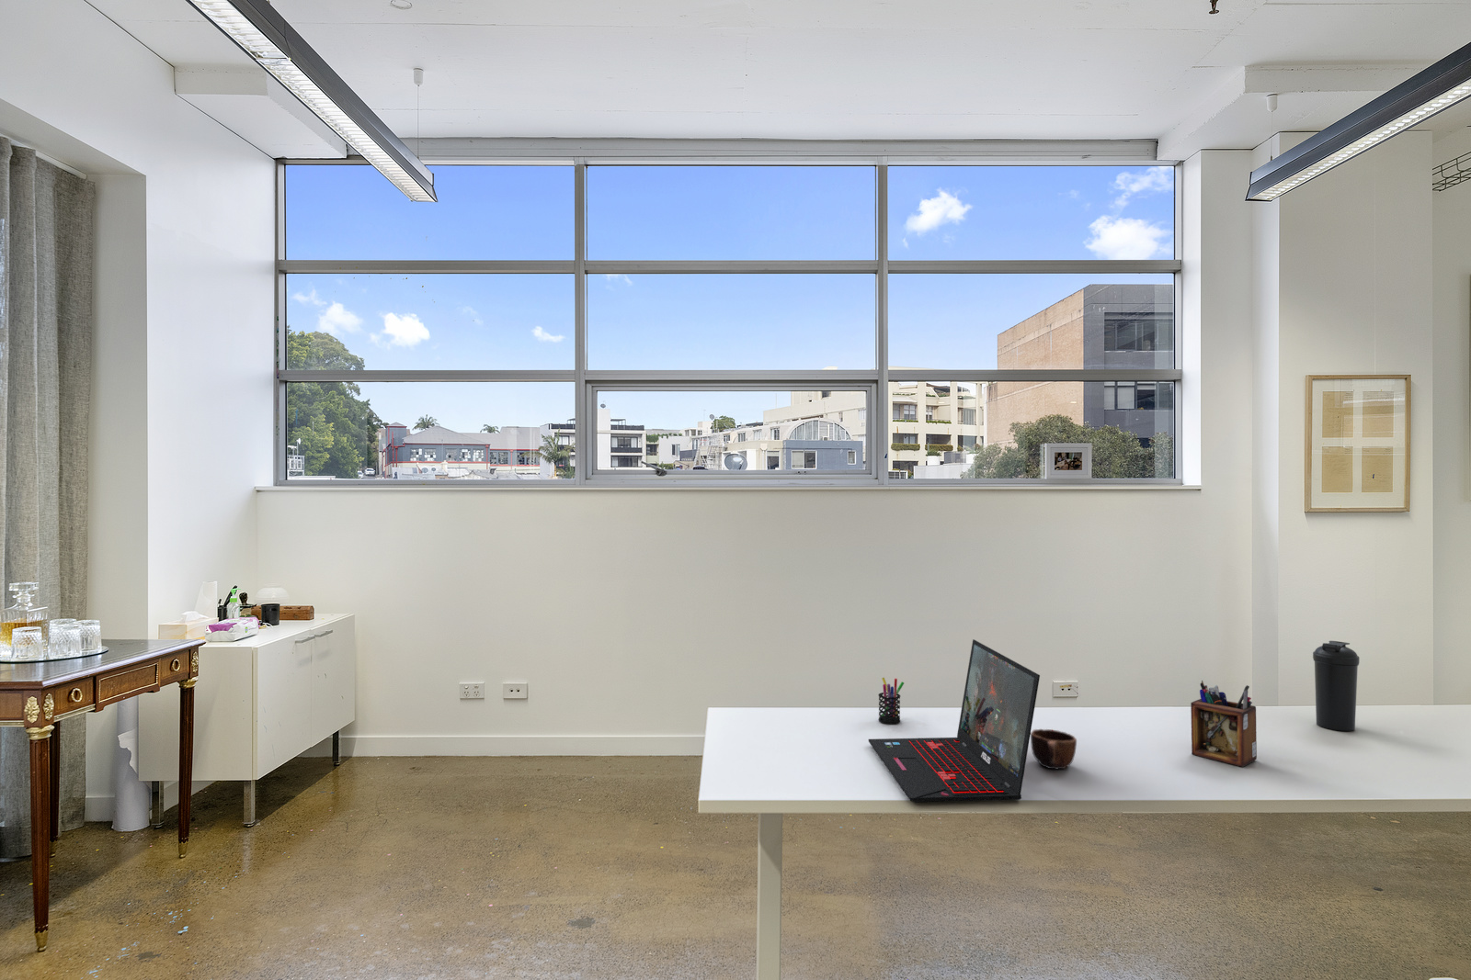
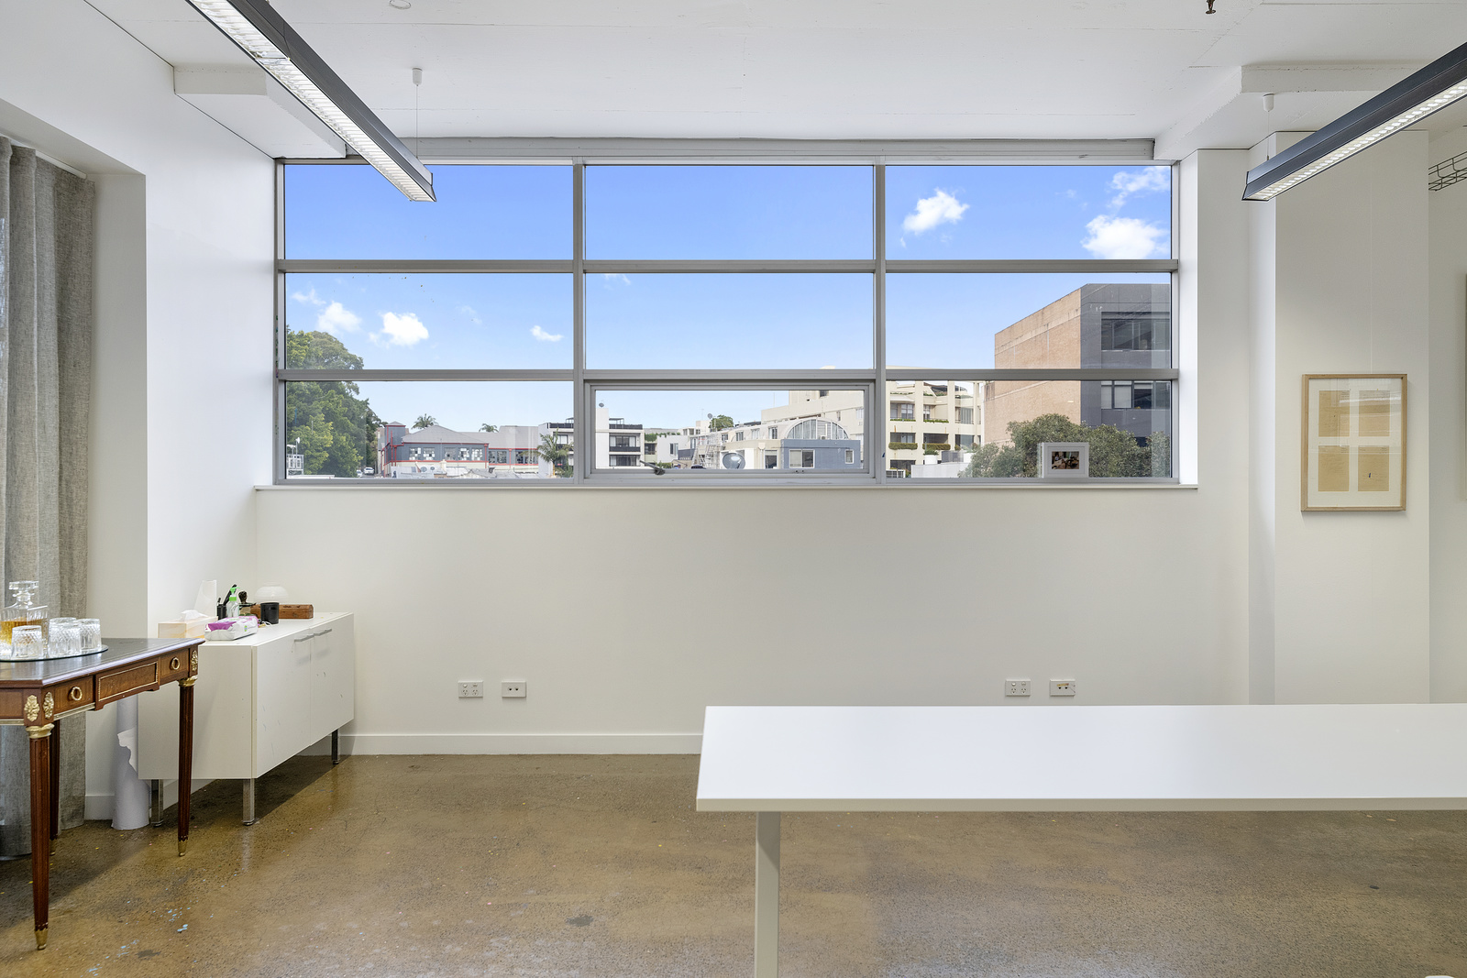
- pen holder [877,677,905,725]
- water bottle [1312,640,1360,732]
- mug [1030,728,1077,771]
- desk organizer [1190,679,1258,768]
- laptop [868,639,1041,804]
